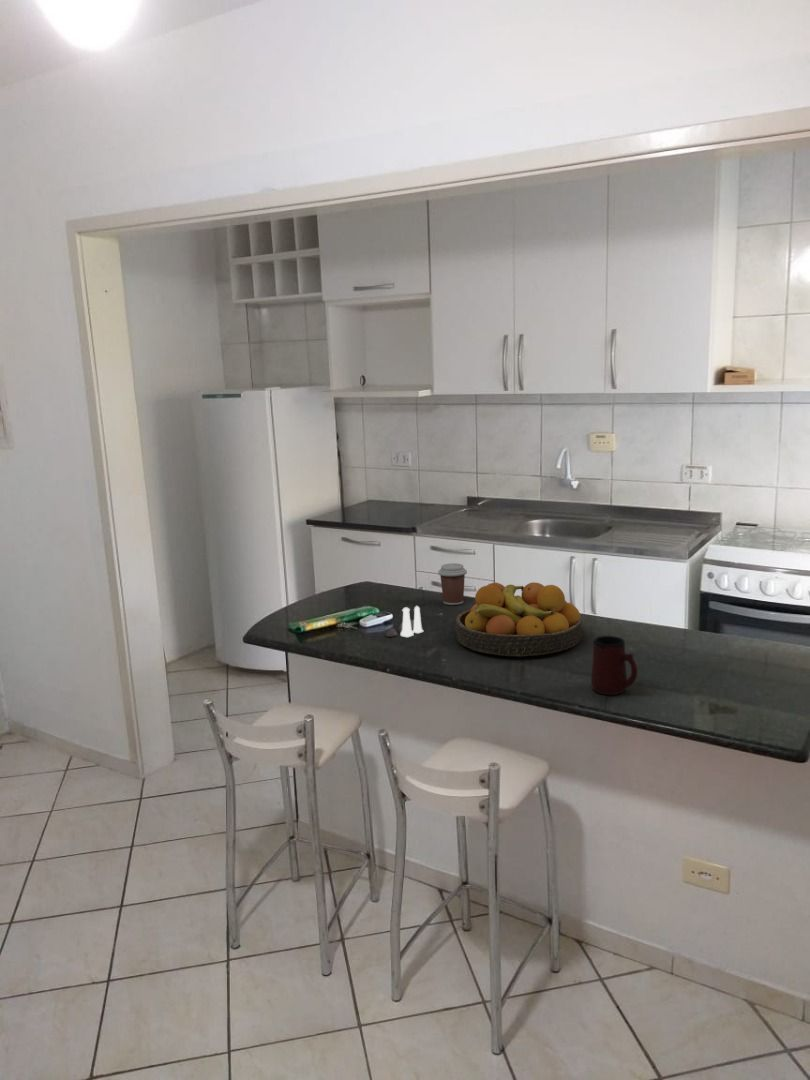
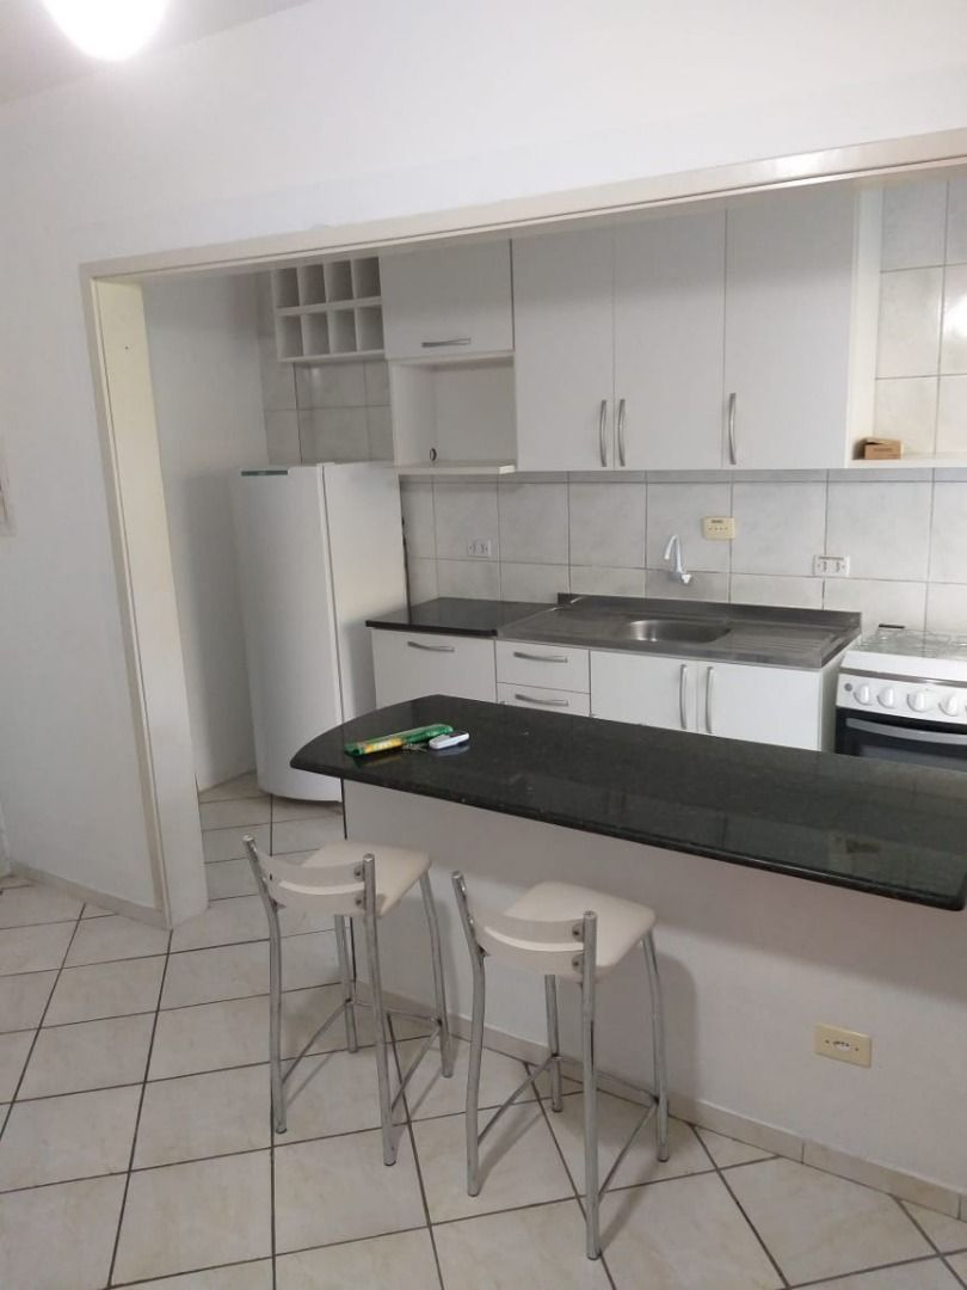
- mug [590,635,638,696]
- coffee cup [437,562,468,606]
- fruit bowl [454,582,583,657]
- salt and pepper shaker set [385,605,424,638]
